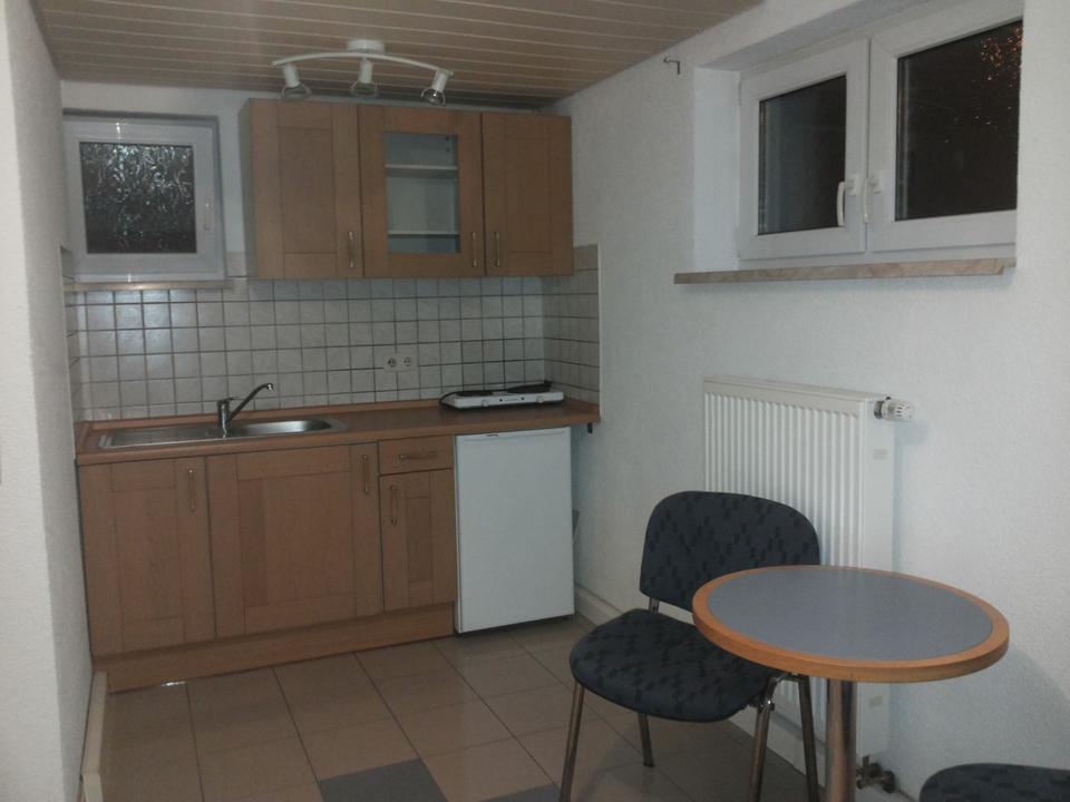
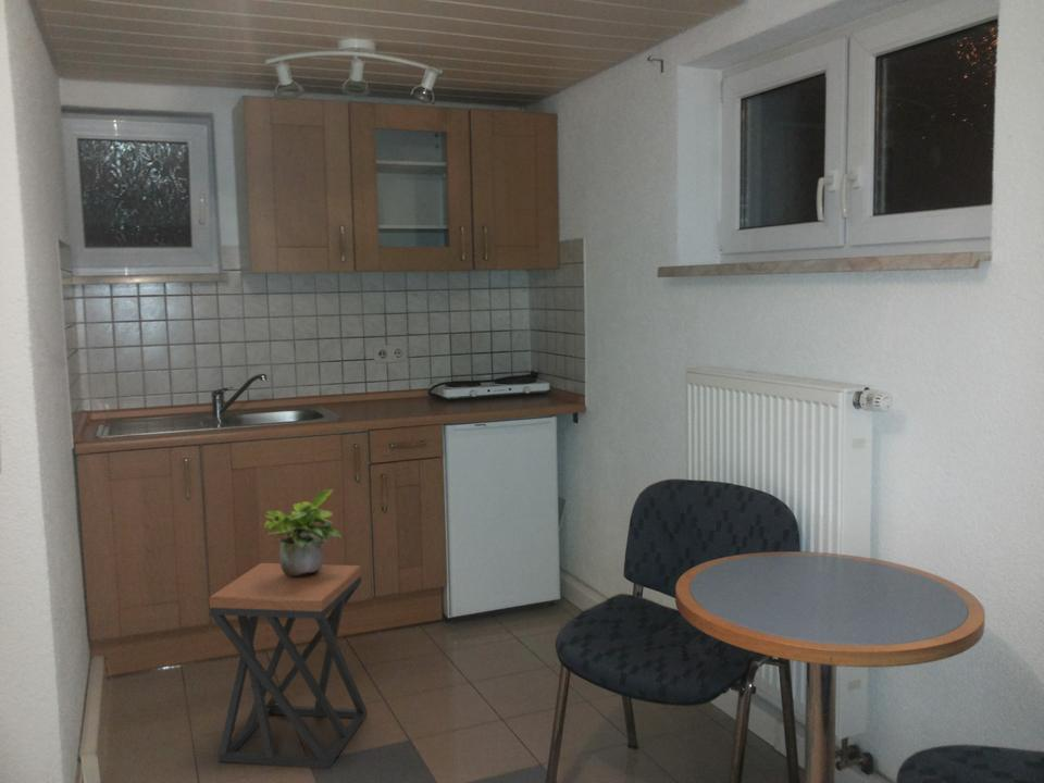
+ potted plant [263,488,343,575]
+ stool [208,562,368,770]
